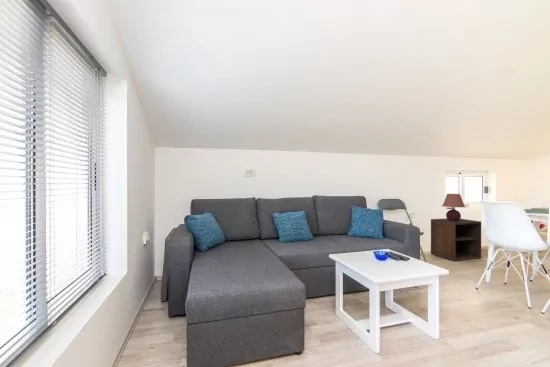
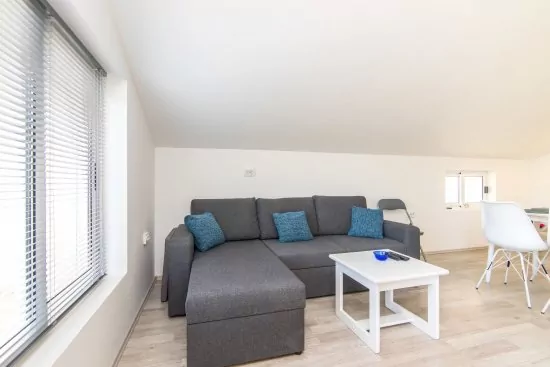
- table lamp [441,193,467,221]
- nightstand [430,218,482,262]
